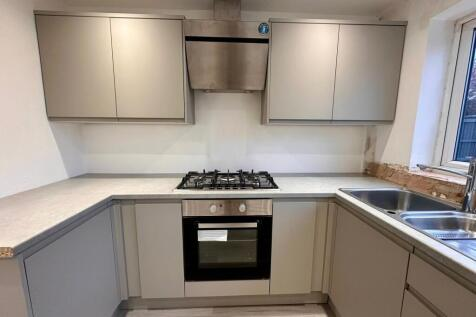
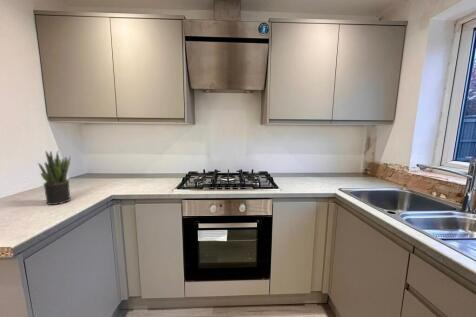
+ potted plant [37,150,72,206]
